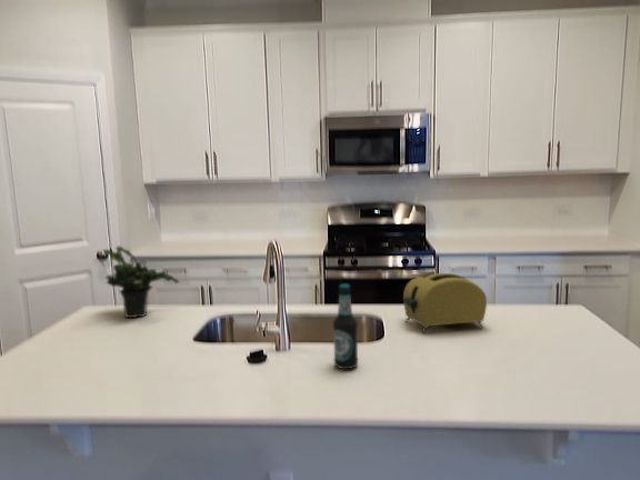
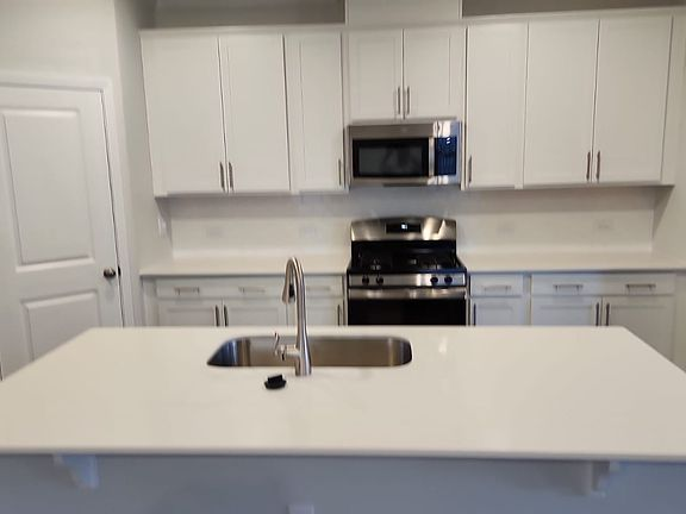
- toaster [402,272,488,333]
- potted plant [103,246,180,319]
- bottle [332,283,359,370]
